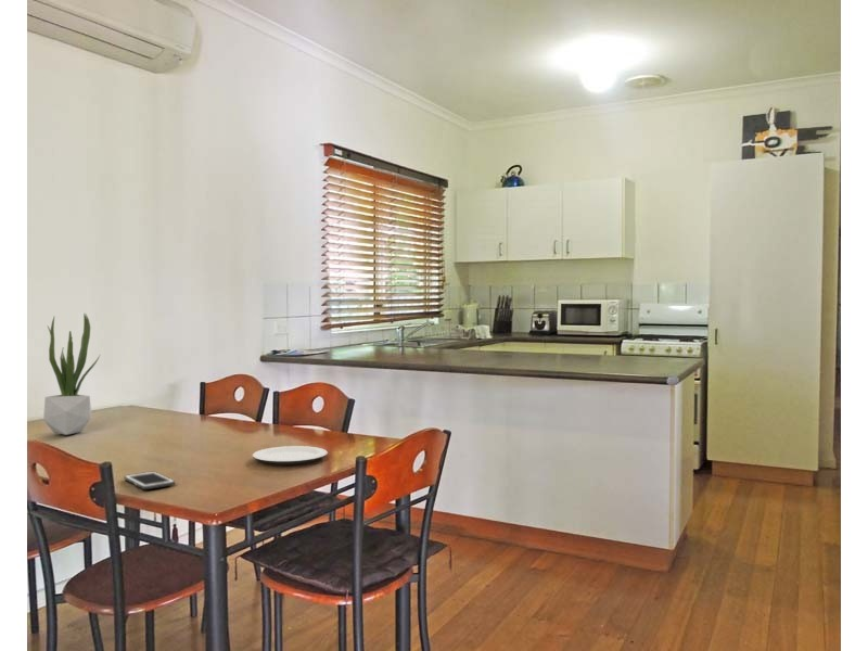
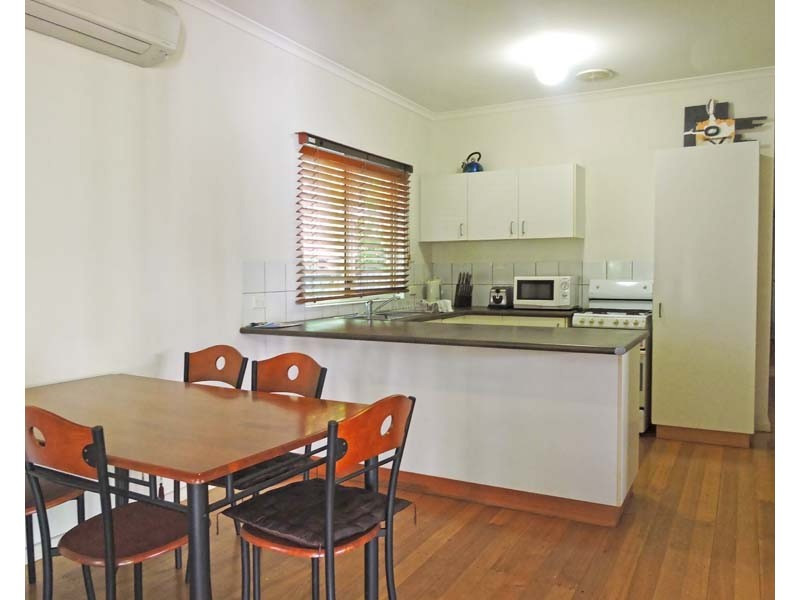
- cell phone [123,471,176,490]
- plate [252,445,329,465]
- potted plant [42,312,101,436]
